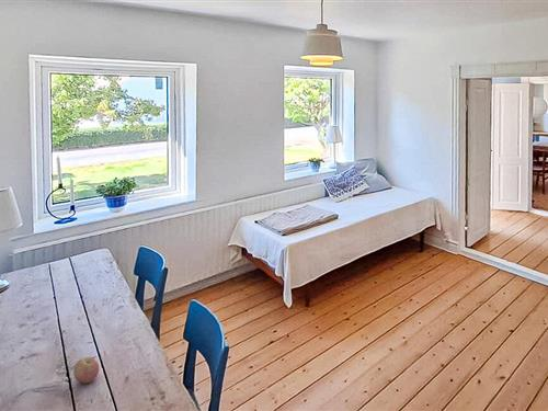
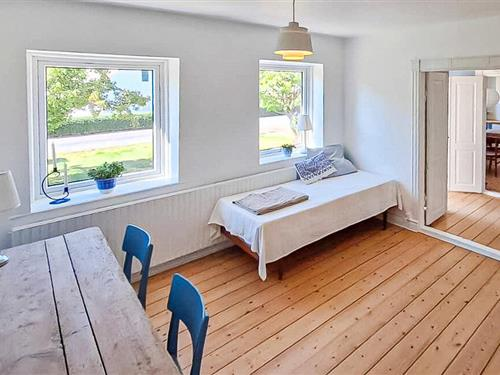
- apple [72,356,100,385]
